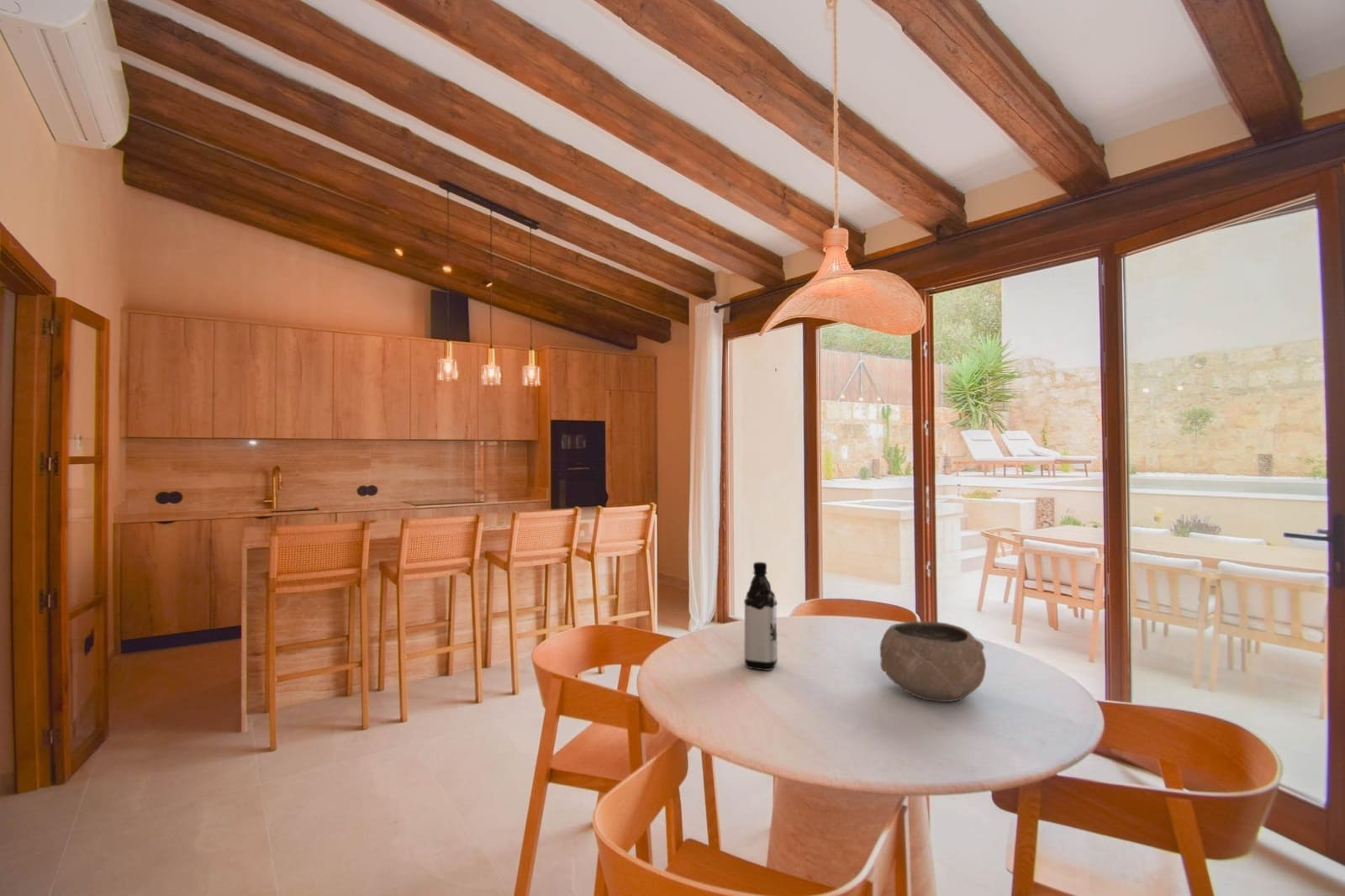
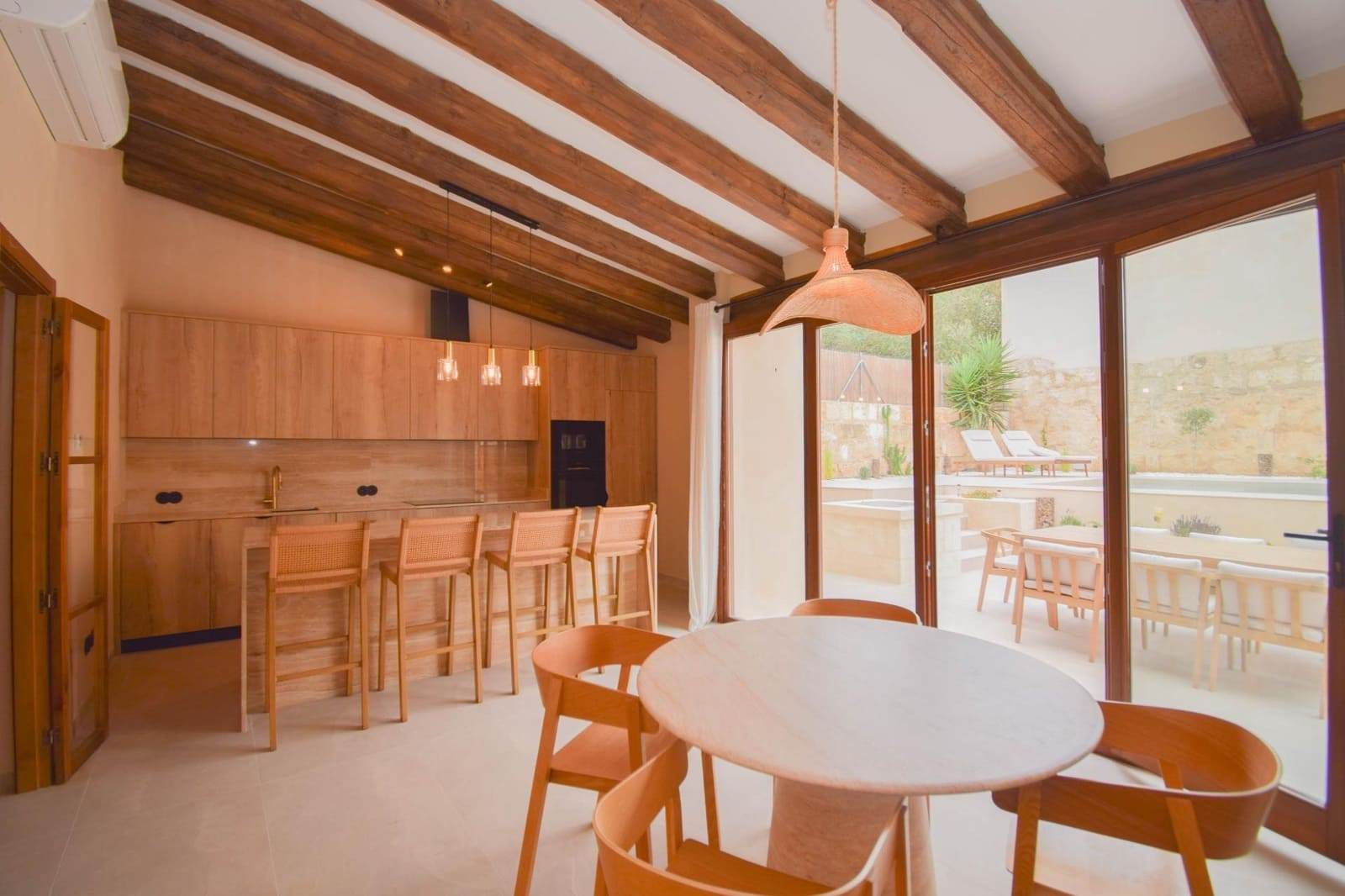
- water bottle [743,561,778,672]
- bowl [879,620,987,703]
